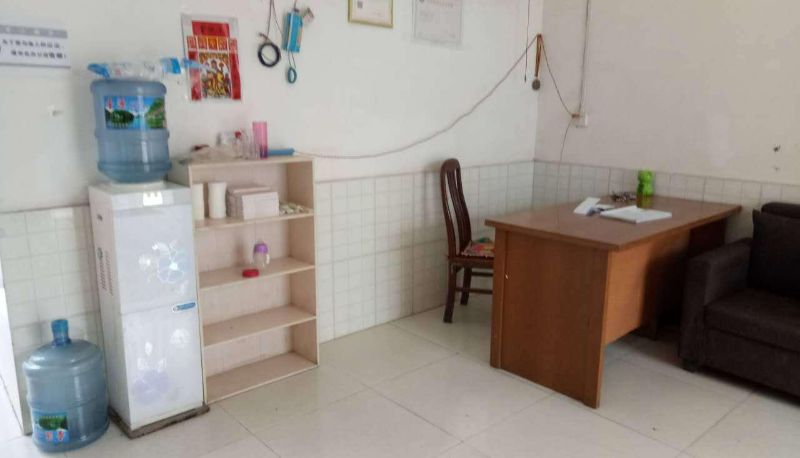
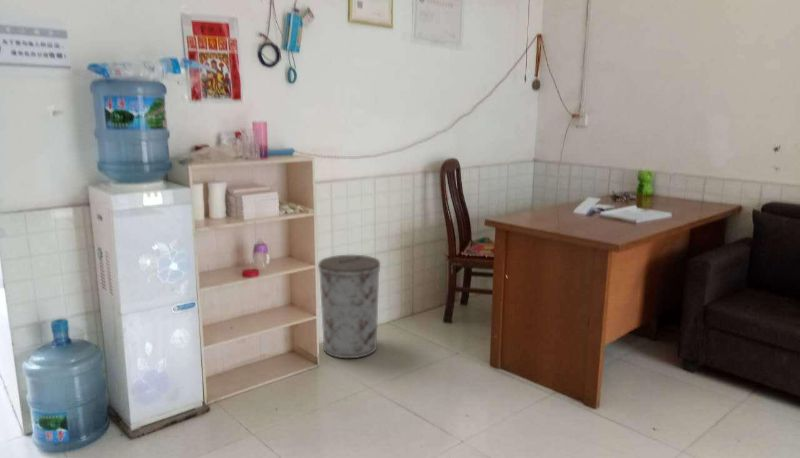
+ trash can [317,254,381,359]
